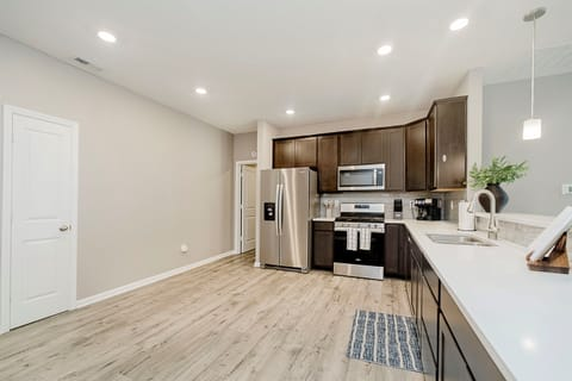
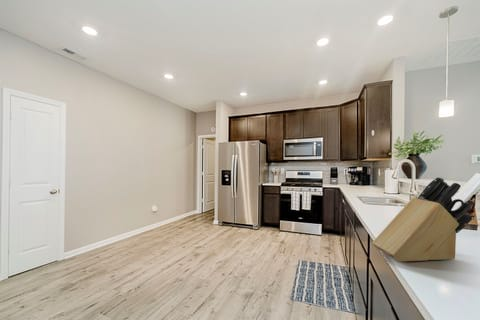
+ knife block [371,176,476,262]
